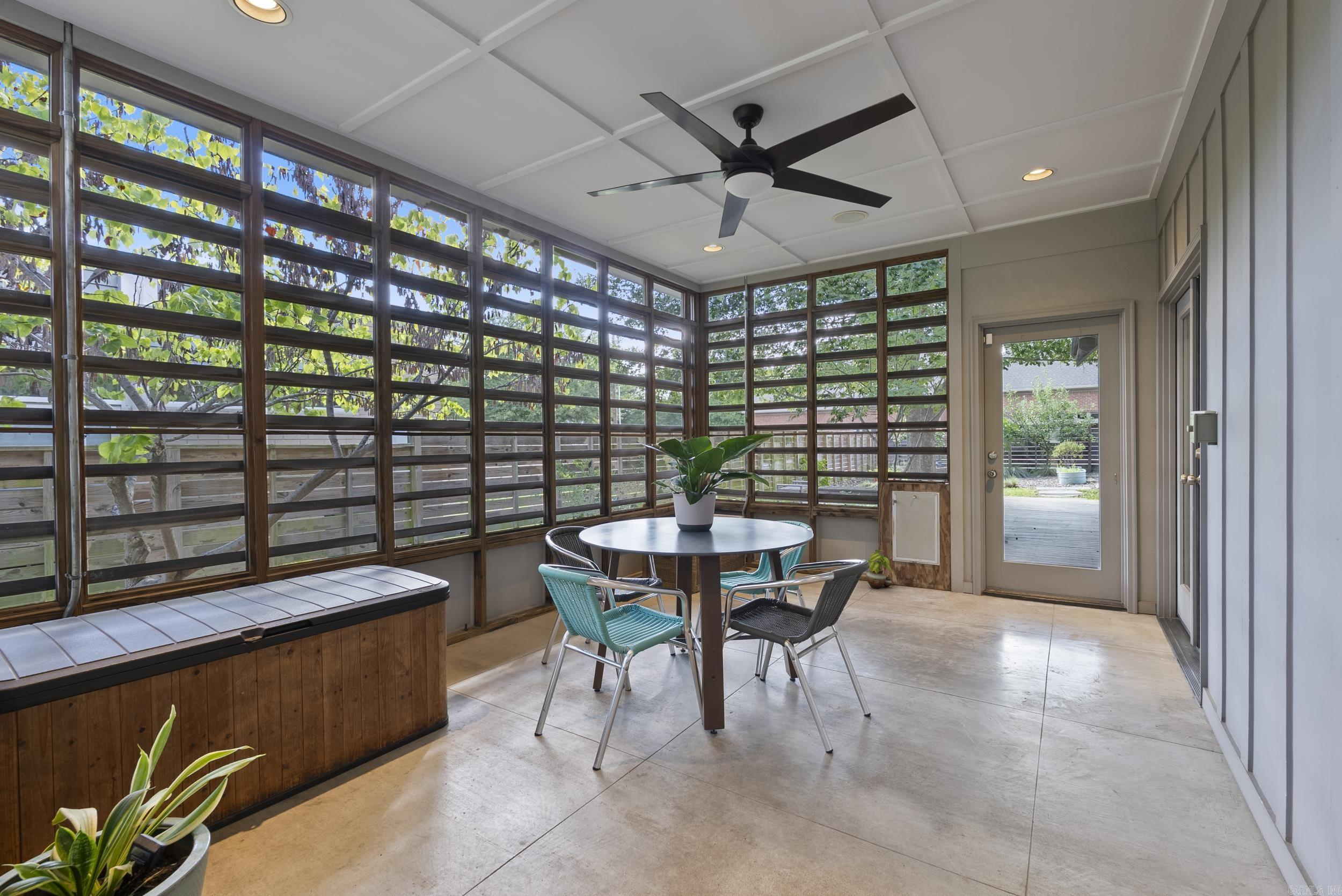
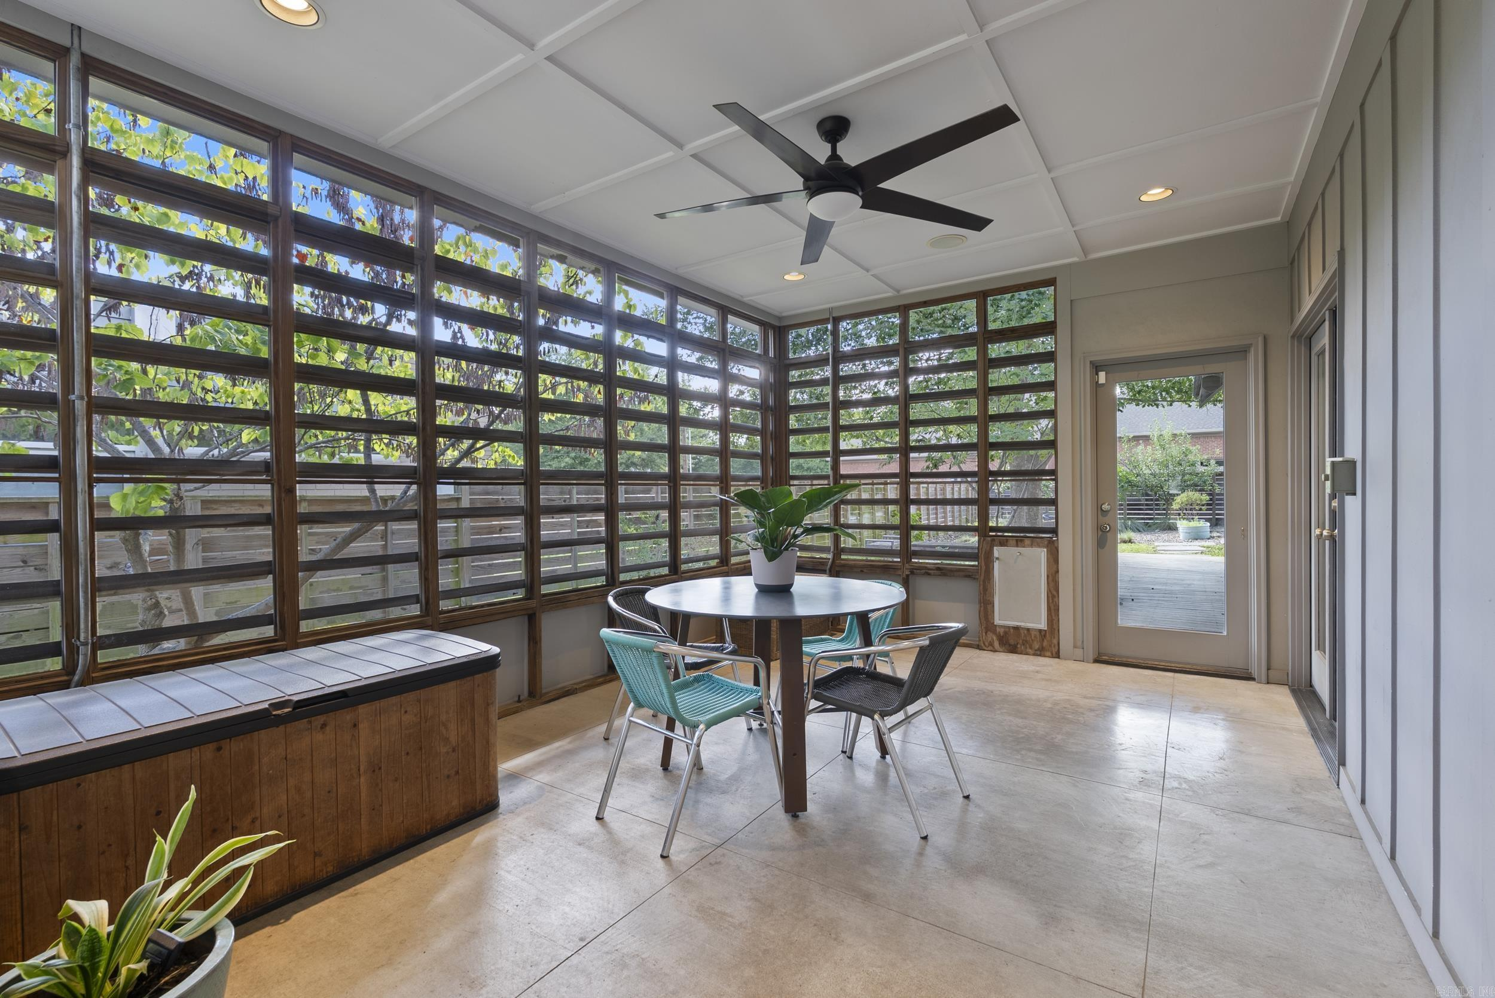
- potted plant [866,549,893,589]
